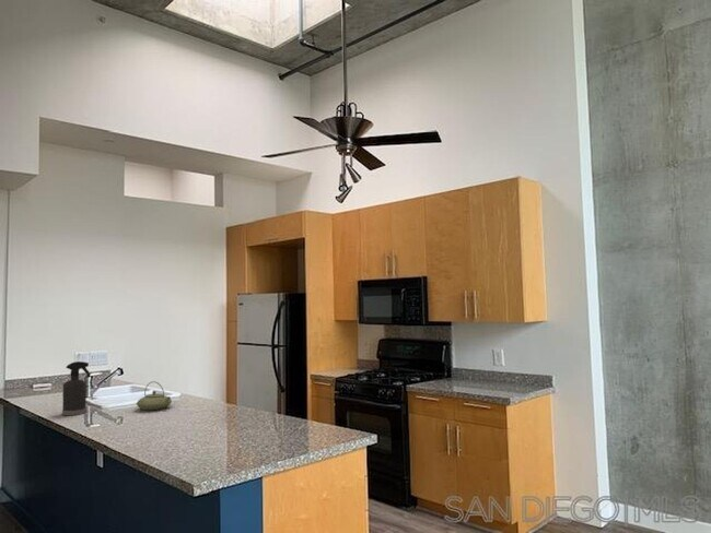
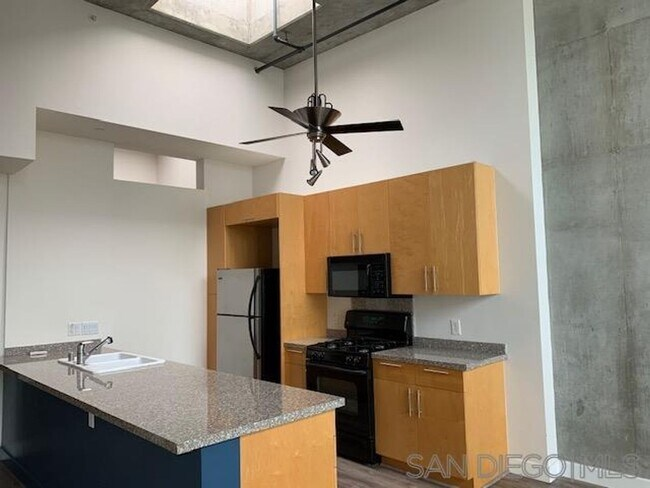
- teapot [135,380,173,411]
- spray bottle [61,360,92,416]
